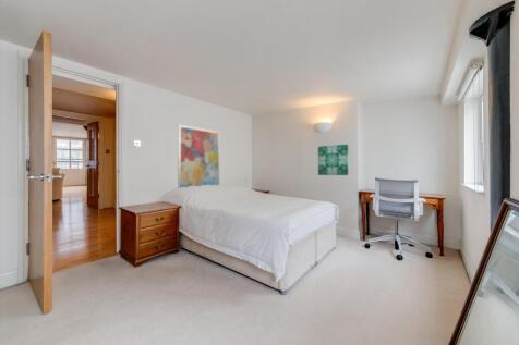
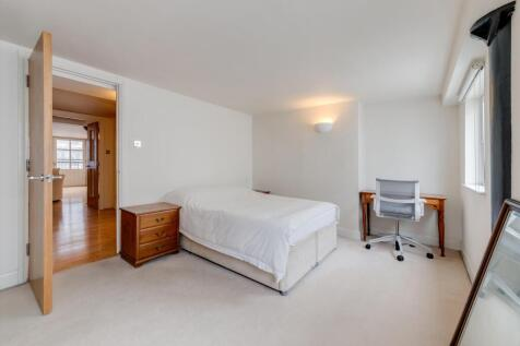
- wall art [317,144,349,176]
- wall art [177,124,220,189]
